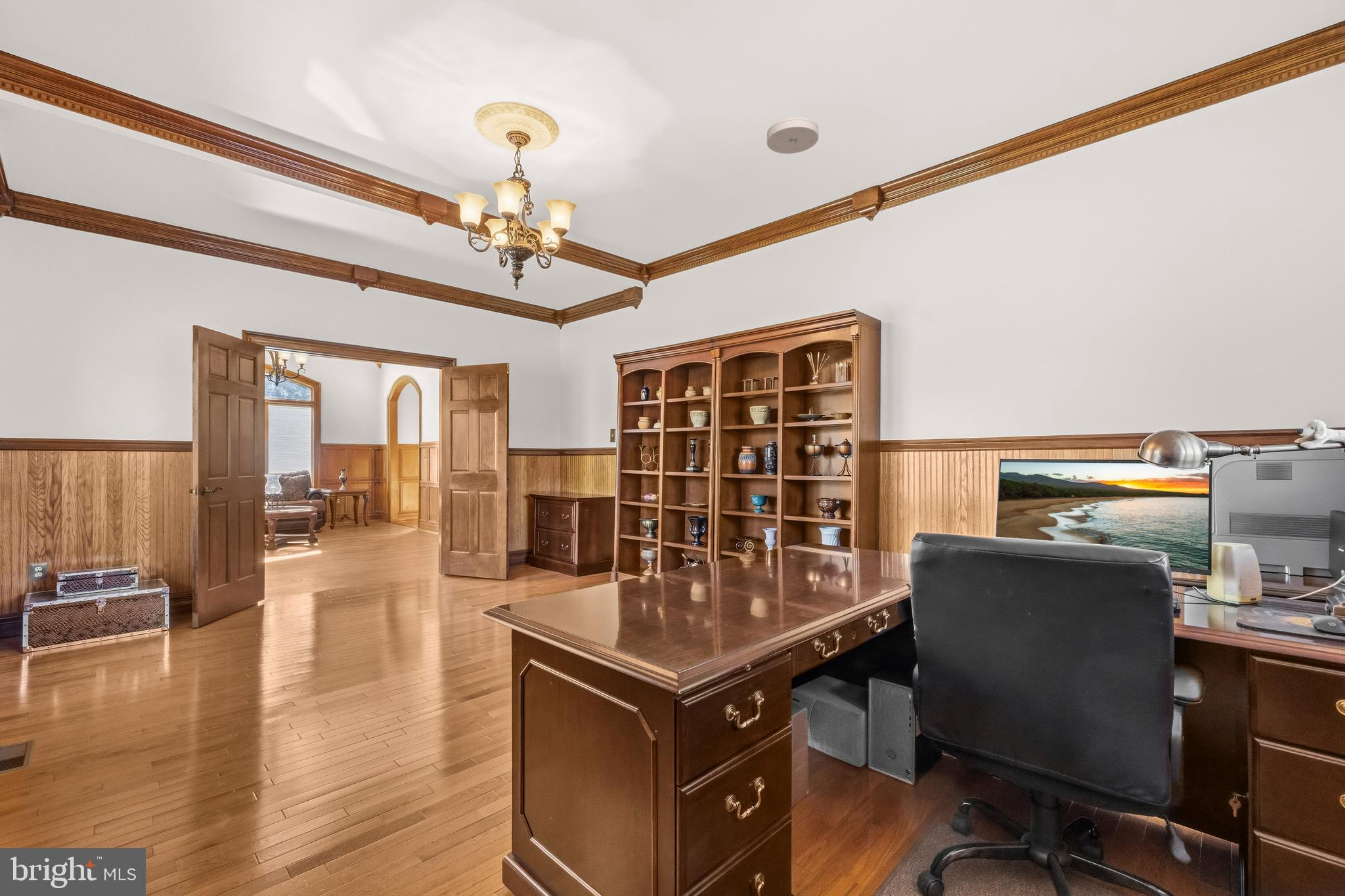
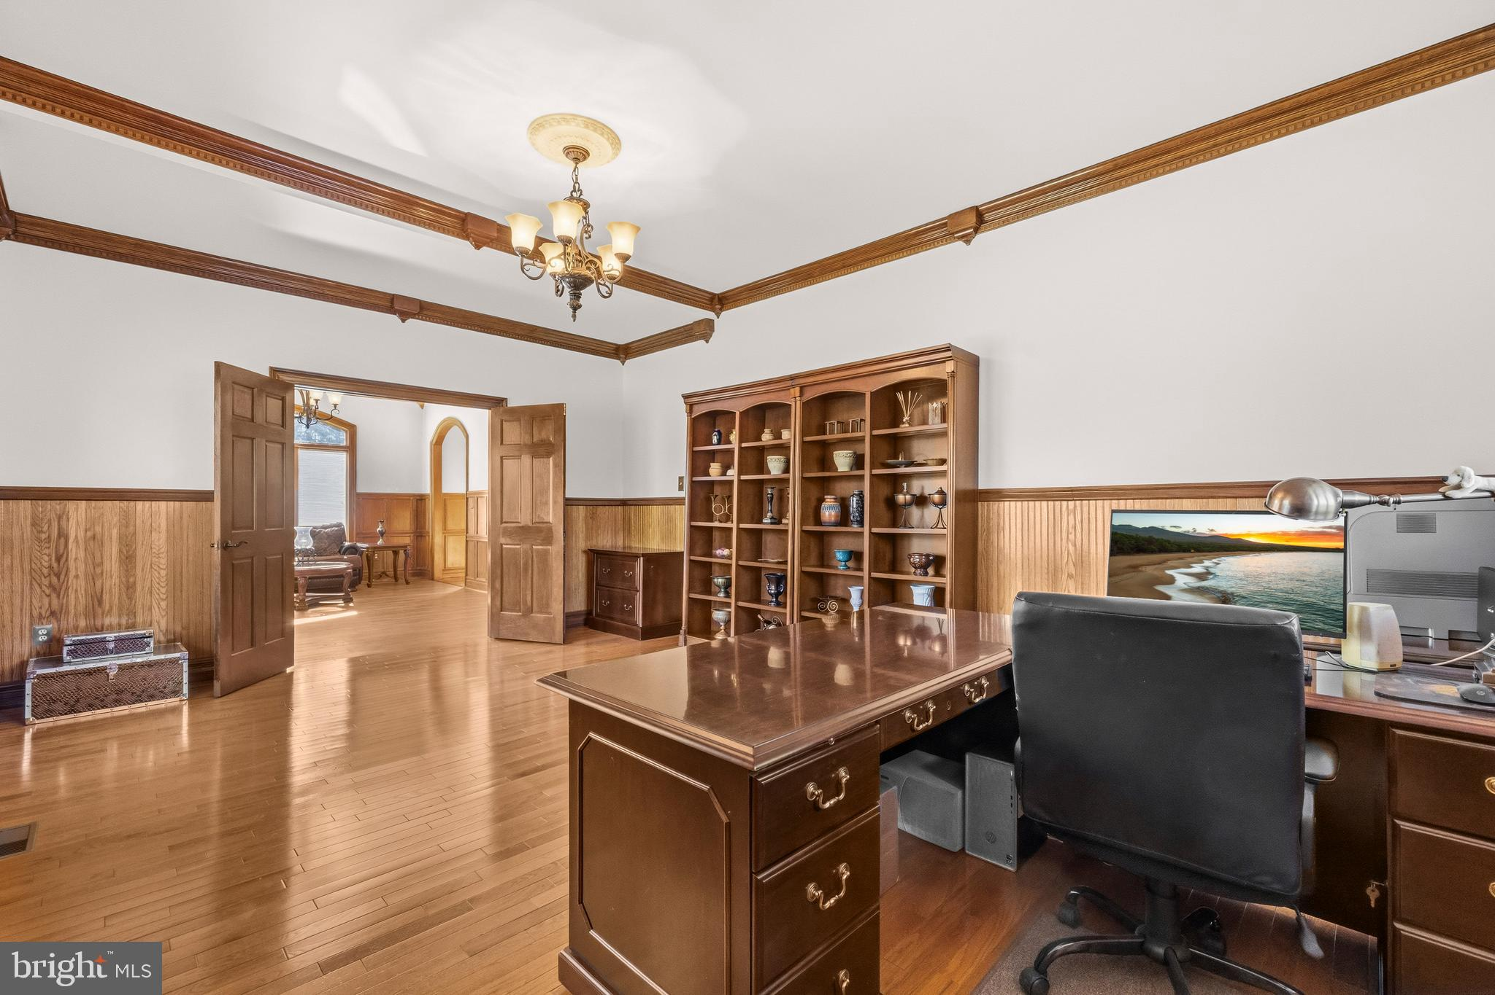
- smoke detector [766,117,819,154]
